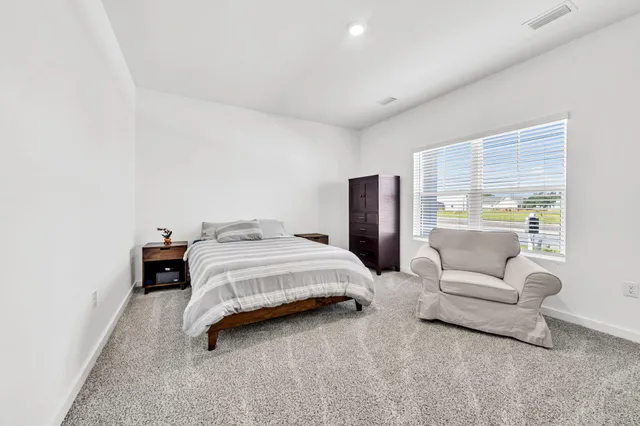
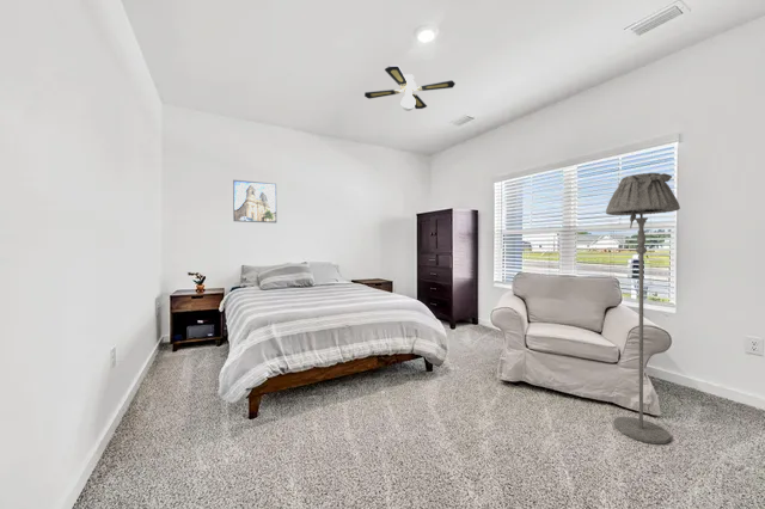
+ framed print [232,179,277,223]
+ floor lamp [605,172,681,446]
+ ceiling fan [363,65,457,112]
